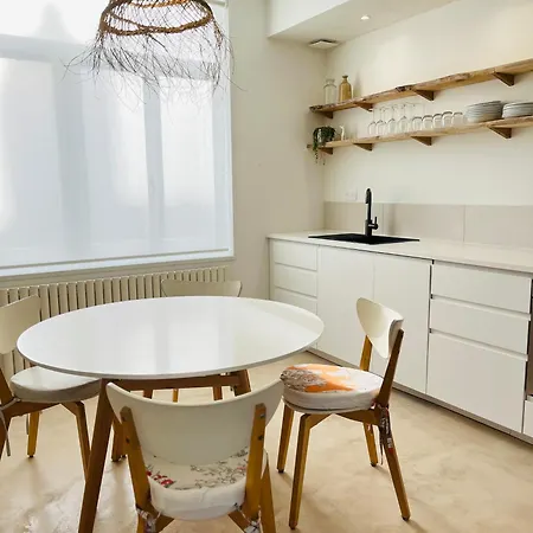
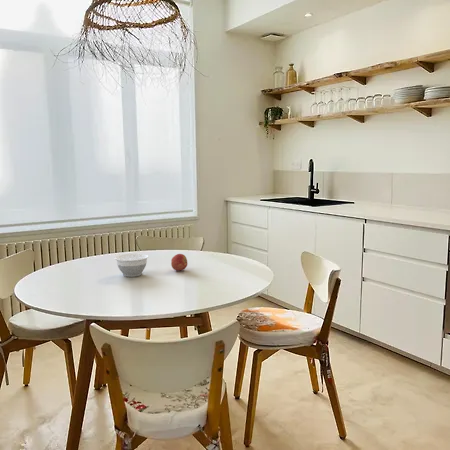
+ apple [170,253,188,272]
+ bowl [114,252,150,278]
